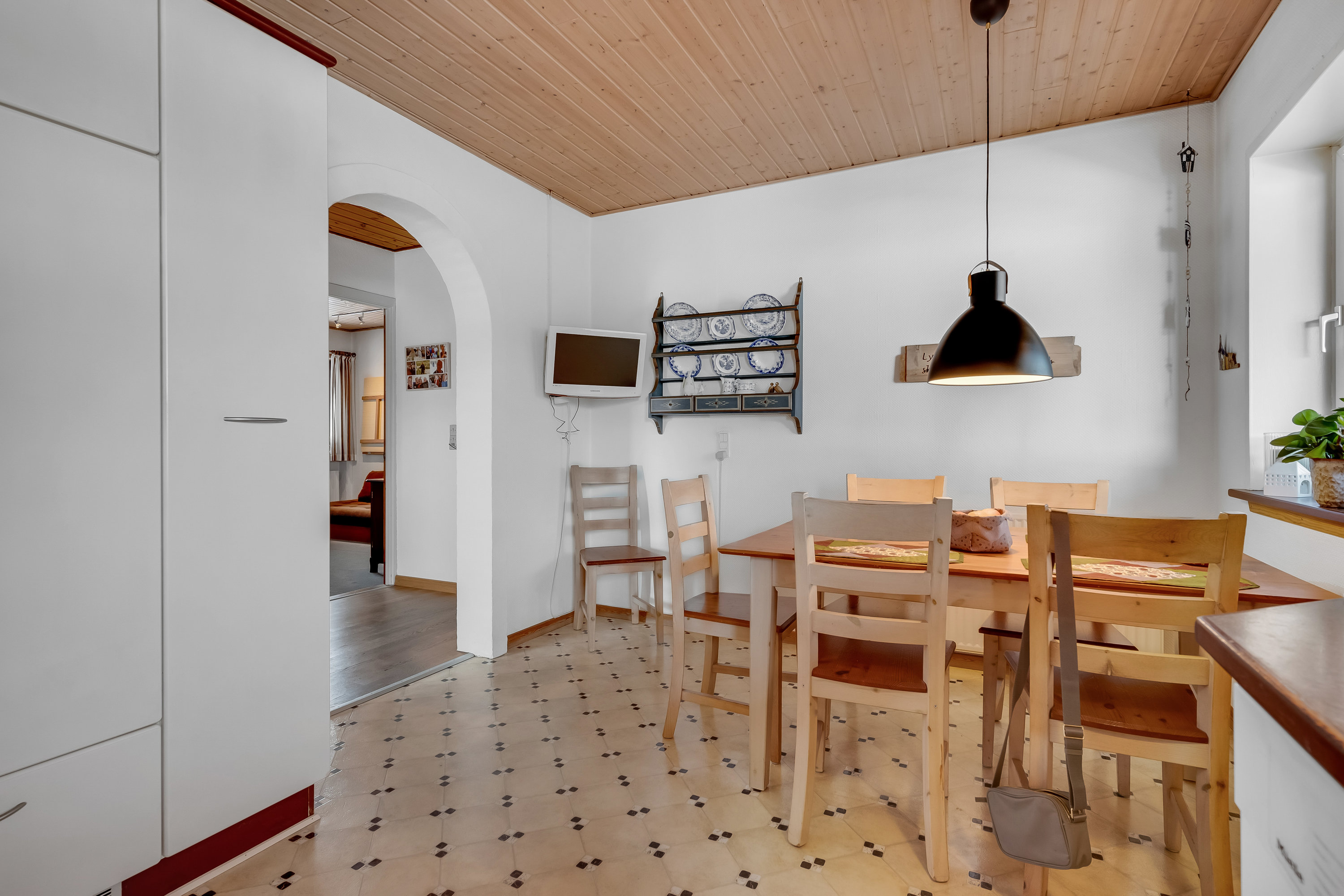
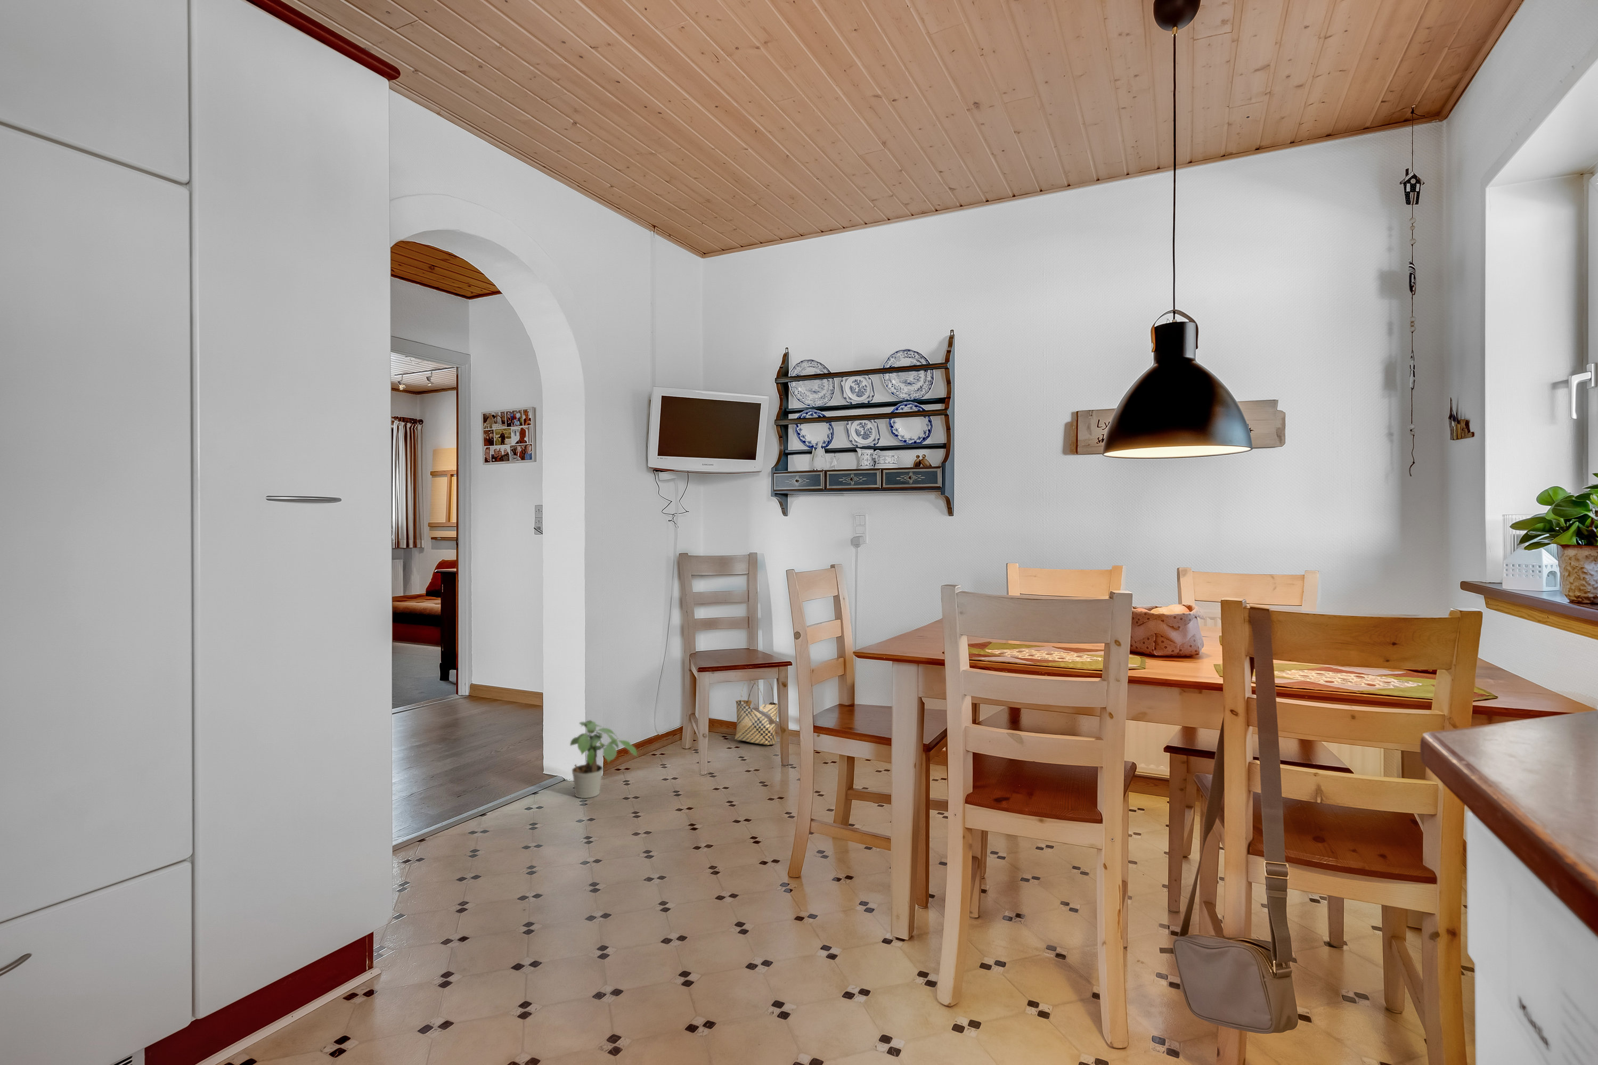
+ woven basket [734,681,779,745]
+ potted plant [570,719,638,799]
